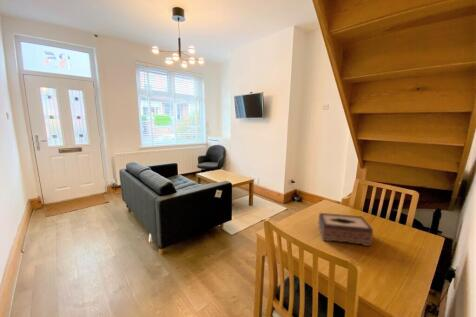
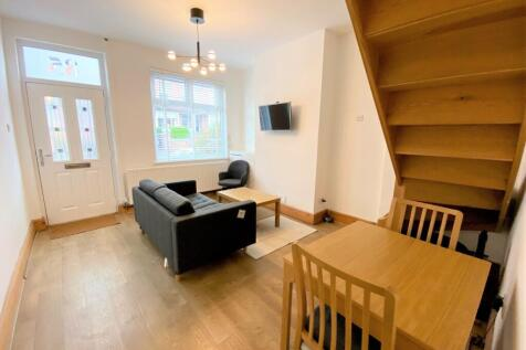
- tissue box [317,212,374,247]
